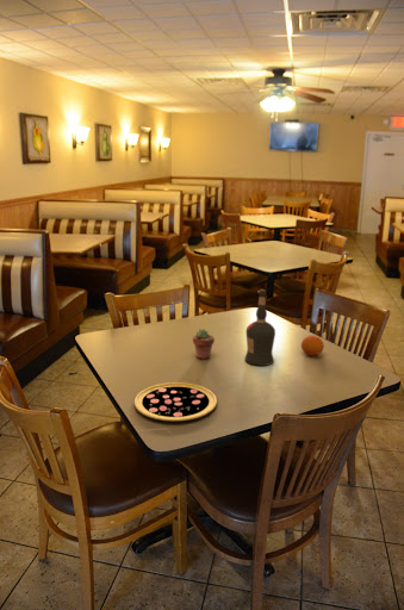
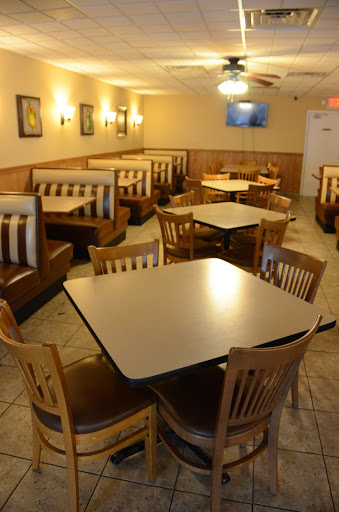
- pizza [133,381,218,422]
- liquor bottle [244,288,276,367]
- potted succulent [192,328,216,360]
- fruit [300,335,325,356]
